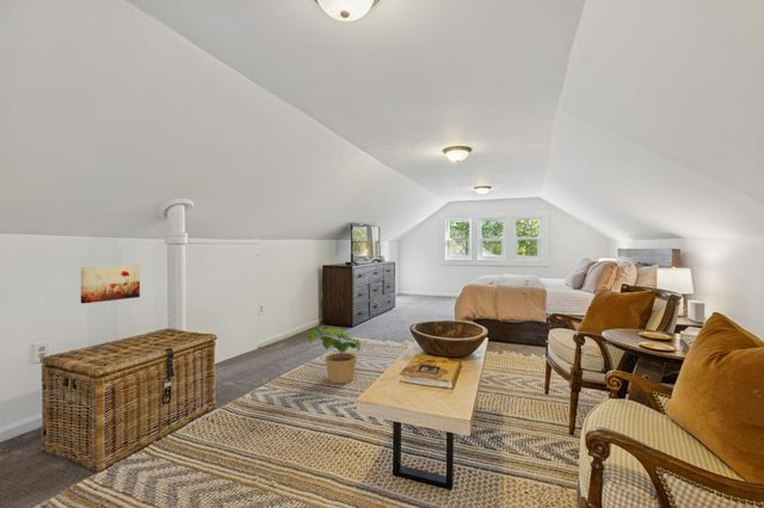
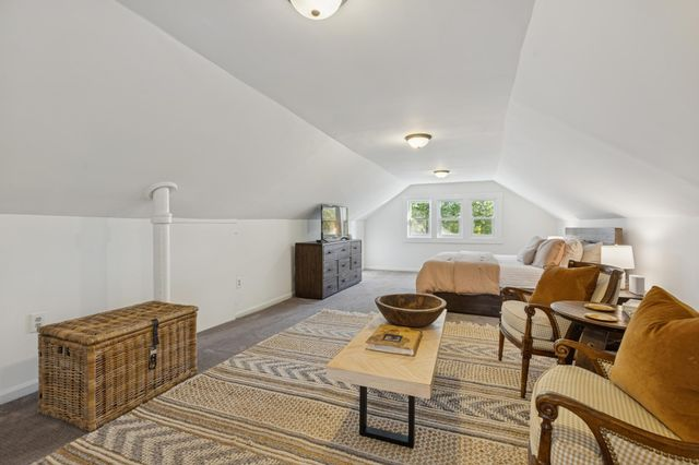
- wall art [80,265,141,304]
- potted plant [307,326,362,384]
